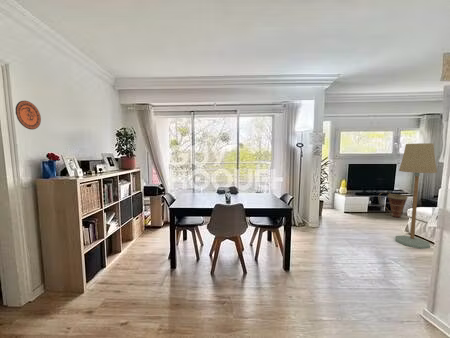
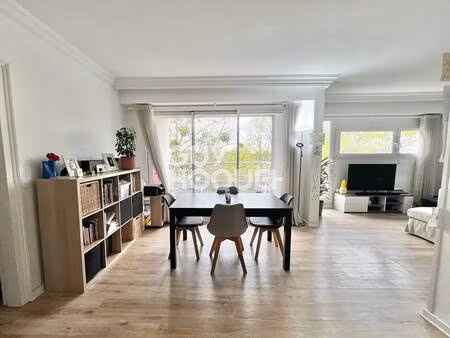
- decorative plate [15,100,42,131]
- floor lamp [394,142,438,250]
- basket [377,190,409,218]
